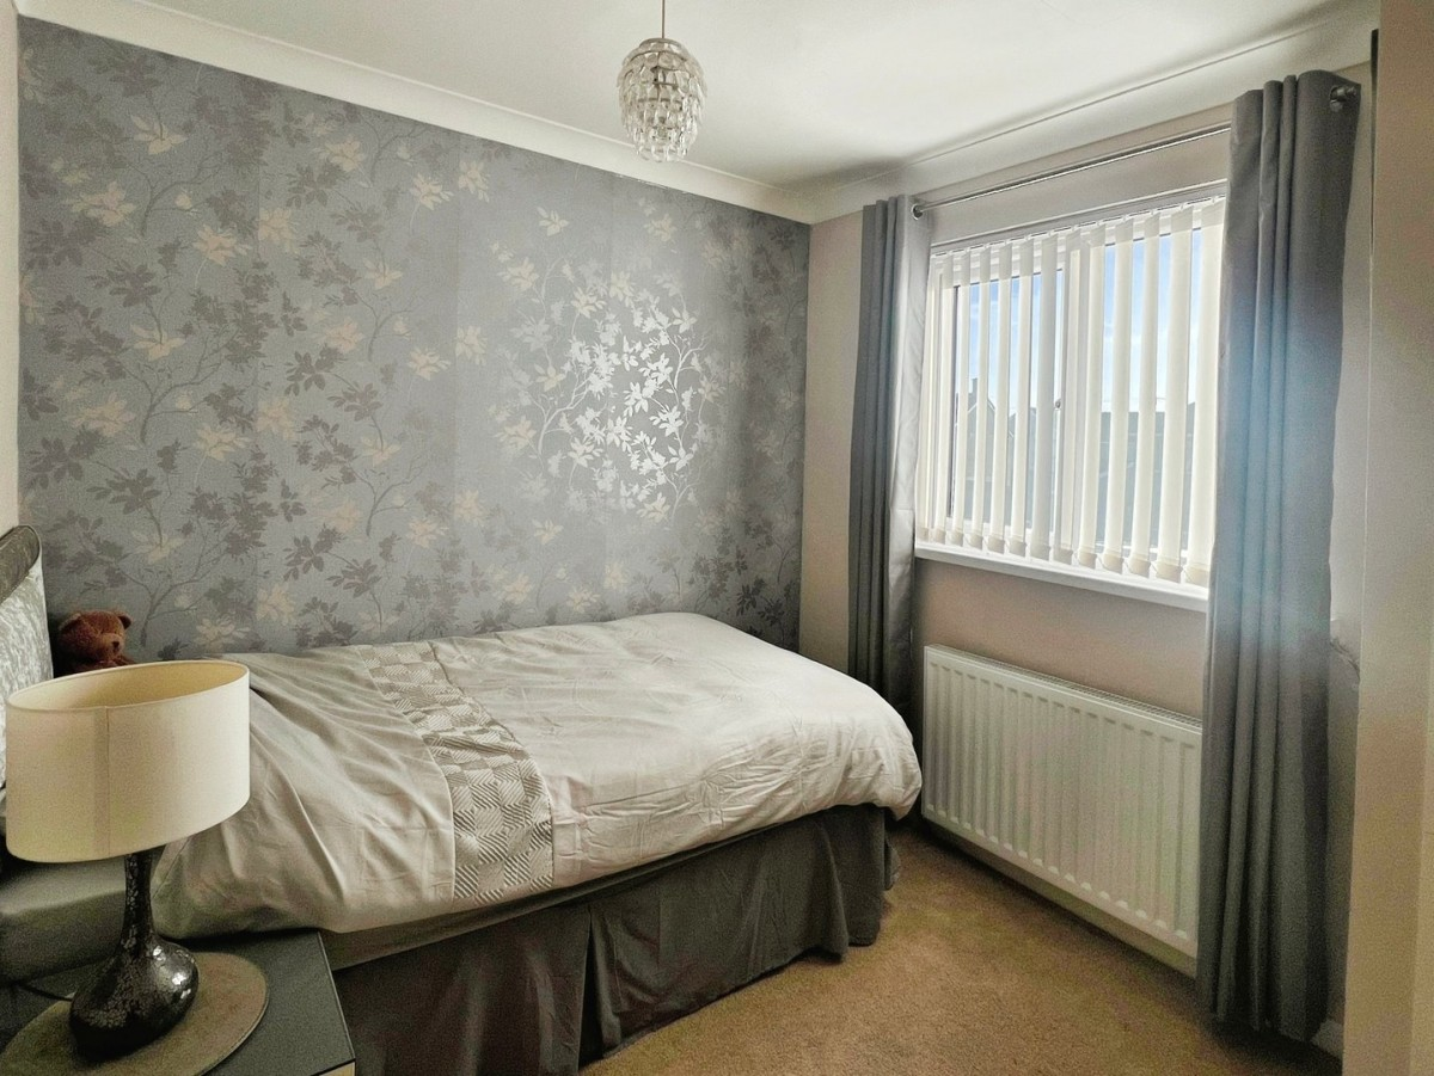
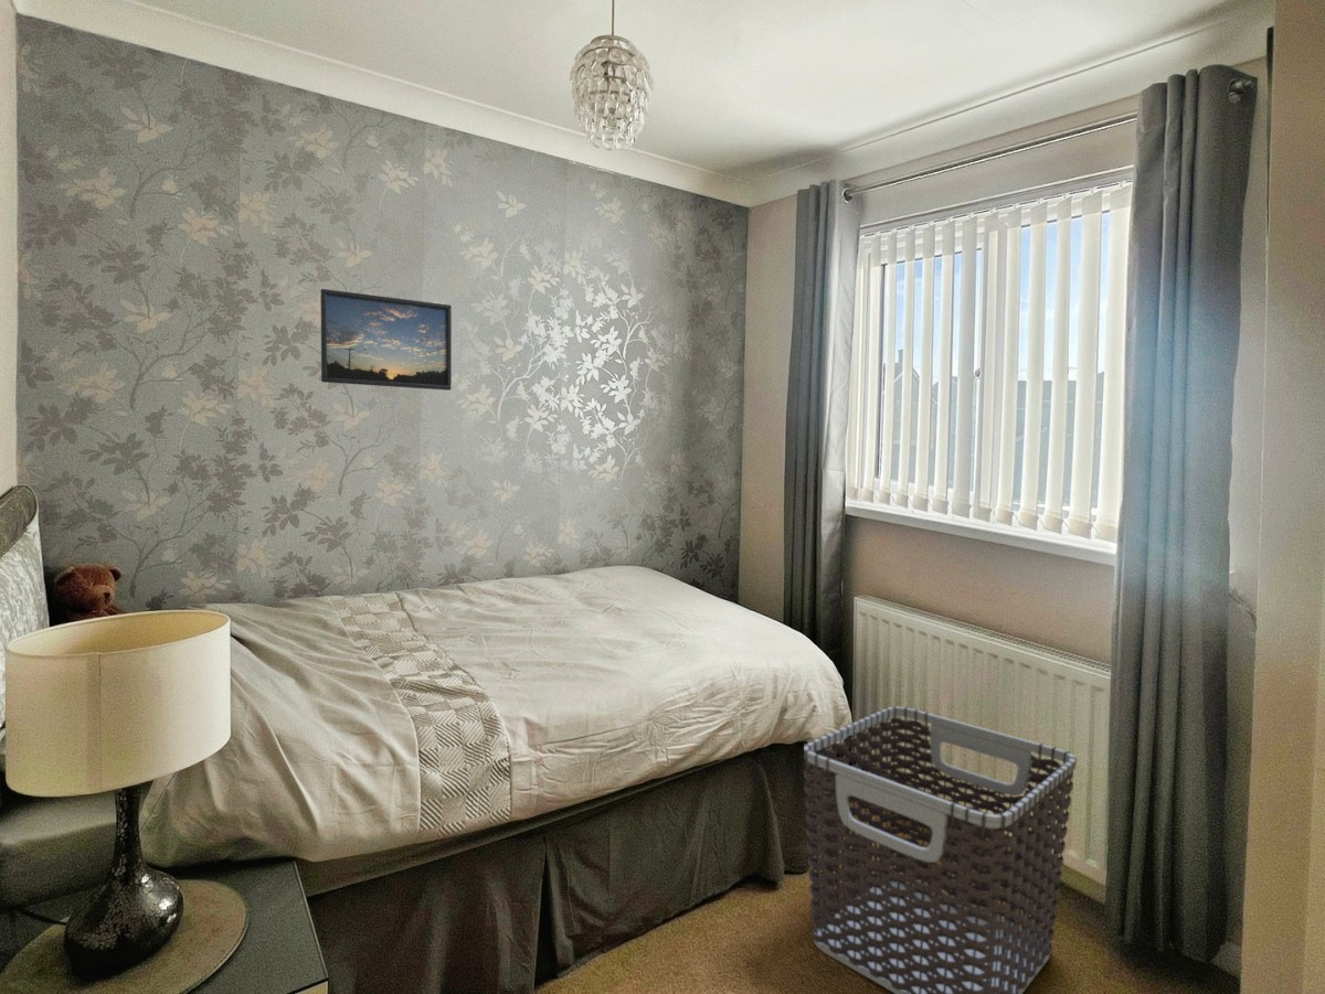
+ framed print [319,288,453,392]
+ clothes hamper [803,705,1078,994]
